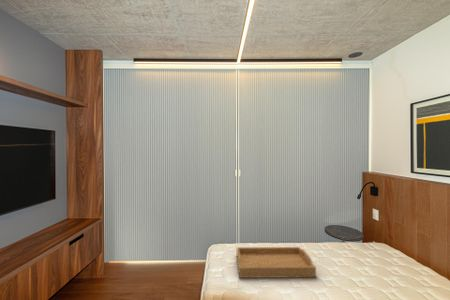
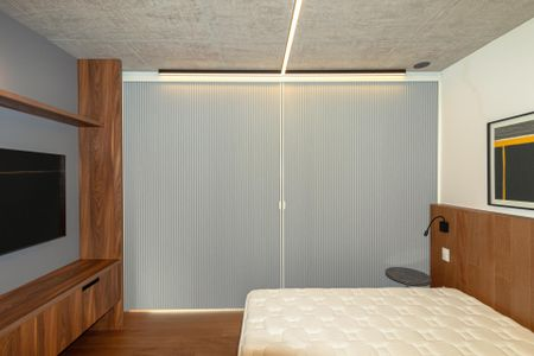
- serving tray [236,246,317,279]
